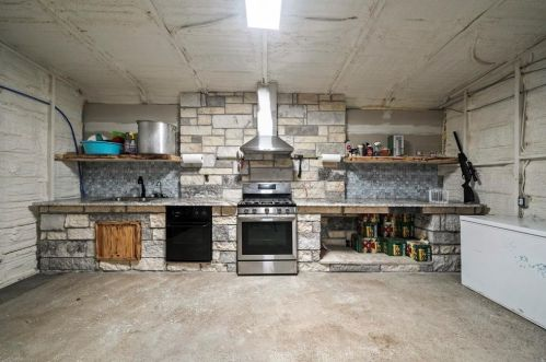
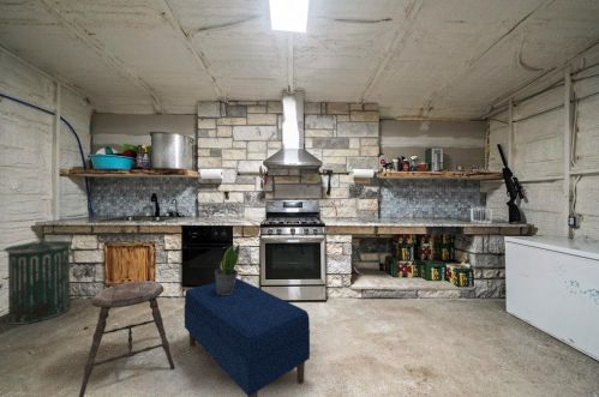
+ trash can [2,240,73,325]
+ stool [78,279,175,397]
+ potted plant [214,243,241,295]
+ bench [184,277,311,397]
